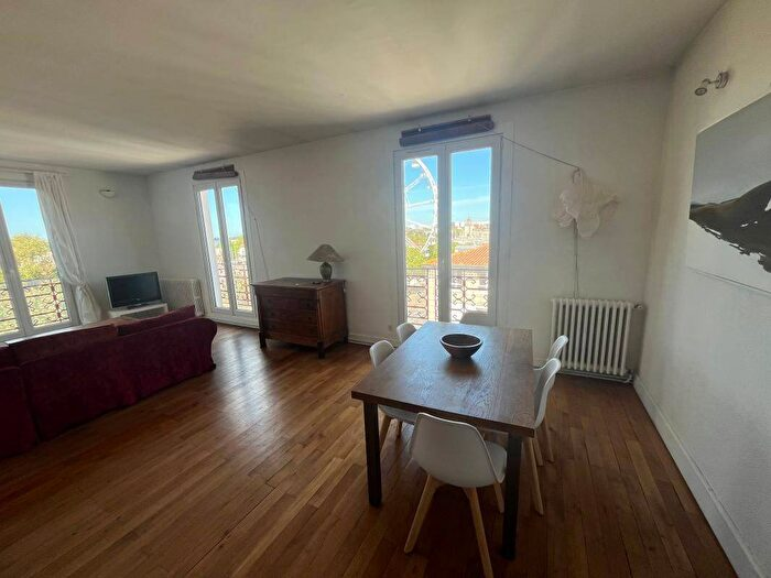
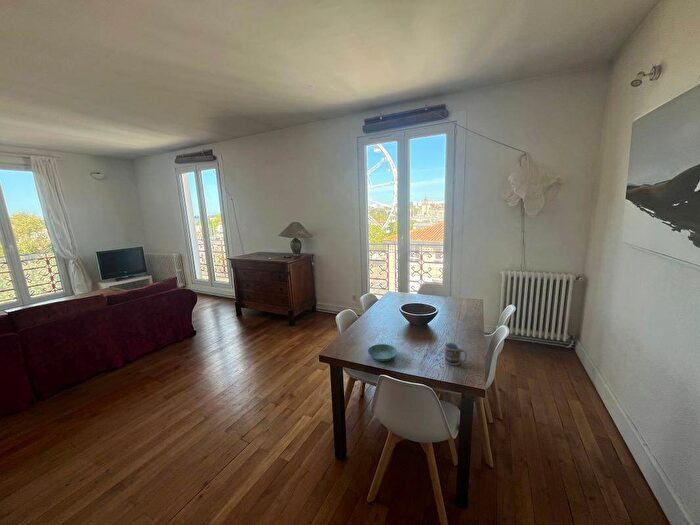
+ saucer [367,343,398,362]
+ cup [444,342,468,366]
